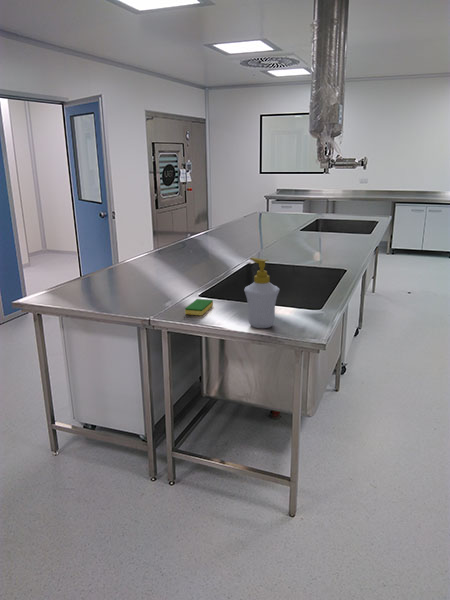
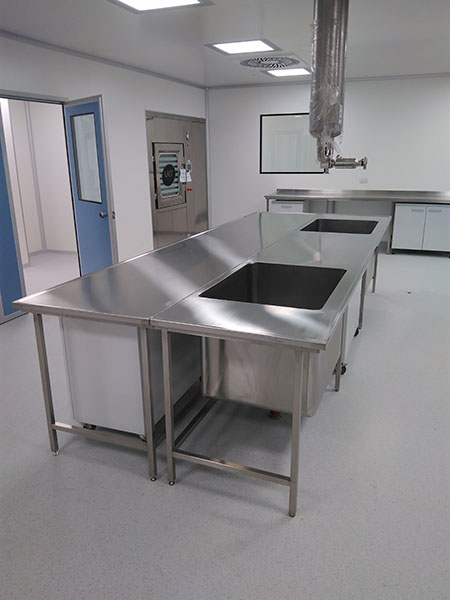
- dish sponge [184,298,214,316]
- soap bottle [243,257,280,329]
